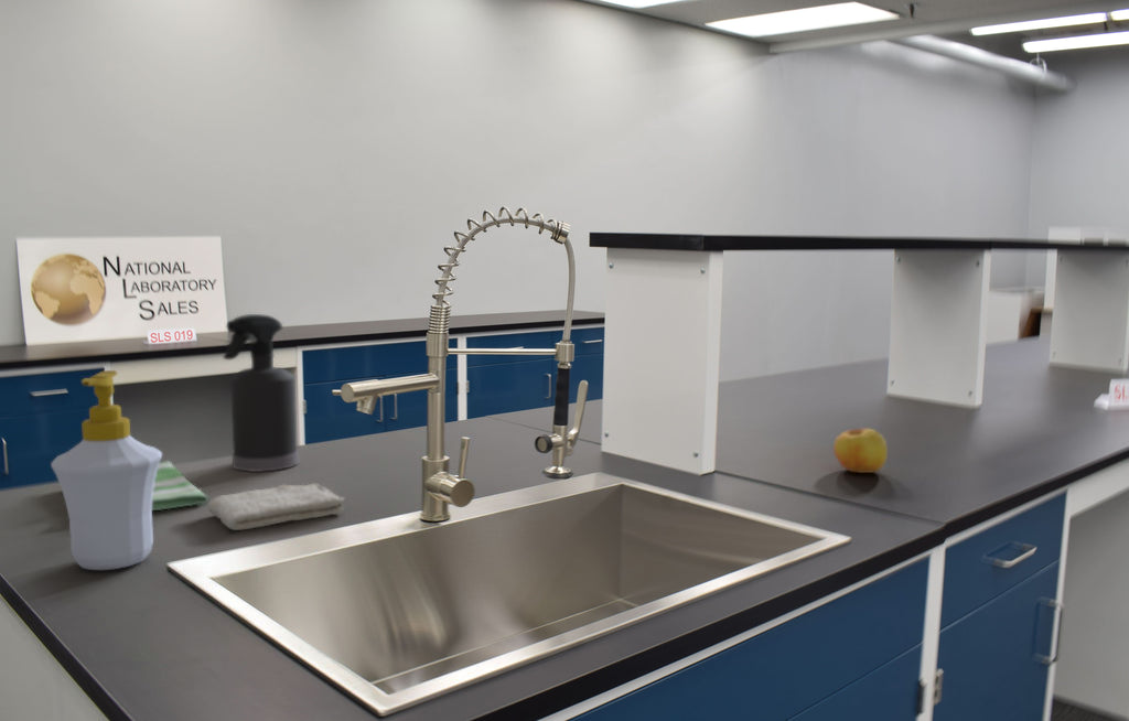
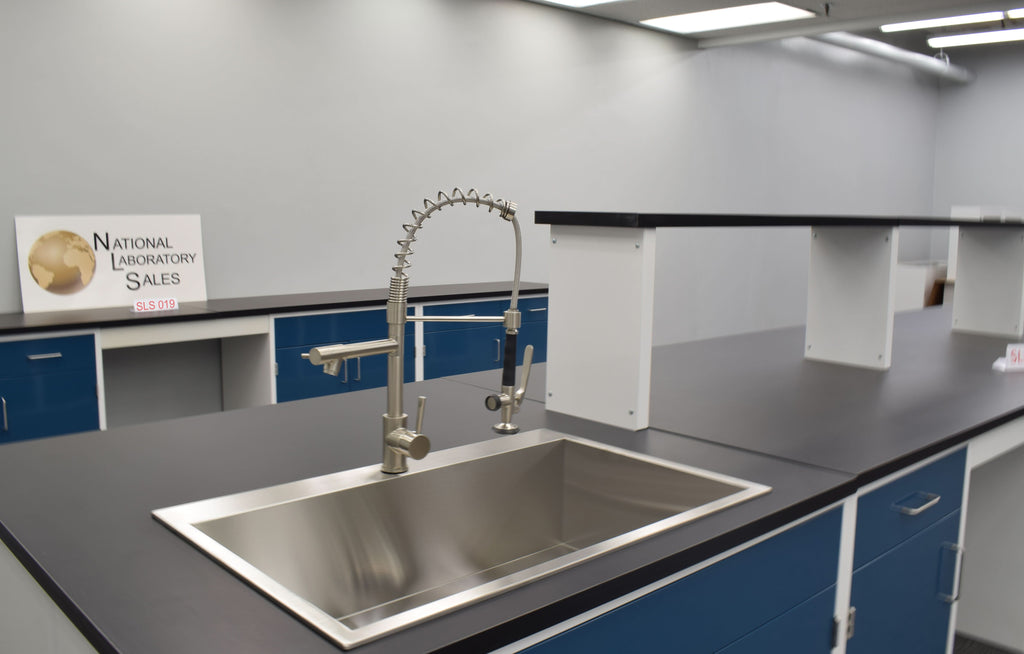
- soap bottle [50,369,163,571]
- washcloth [206,483,345,531]
- spray bottle [222,313,300,473]
- dish towel [152,461,209,512]
- apple [832,427,889,474]
